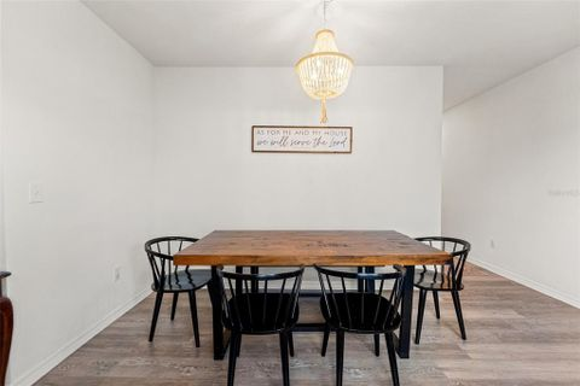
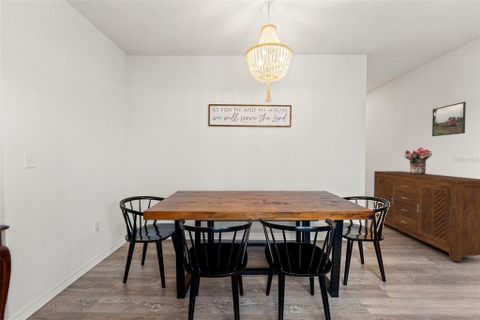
+ bouquet [403,146,433,175]
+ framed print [431,101,467,137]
+ sideboard [373,170,480,262]
